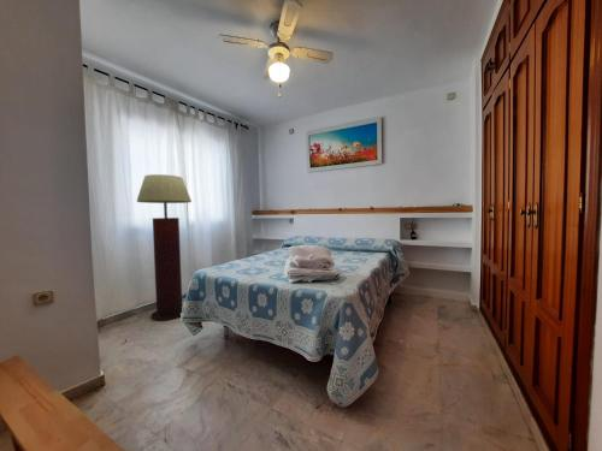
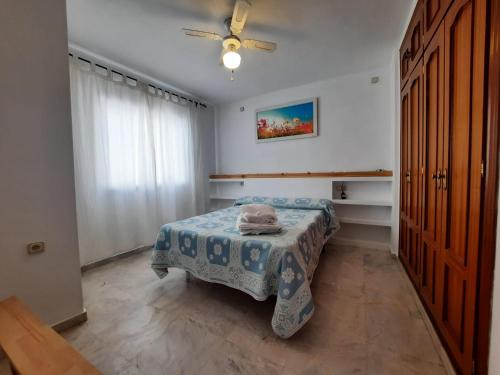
- floor lamp [136,173,193,322]
